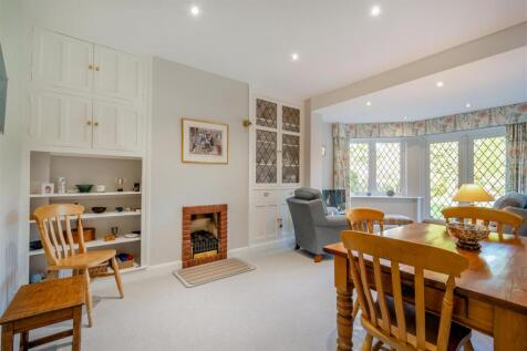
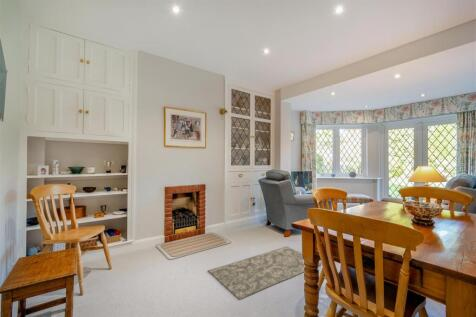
+ rug [207,245,322,301]
